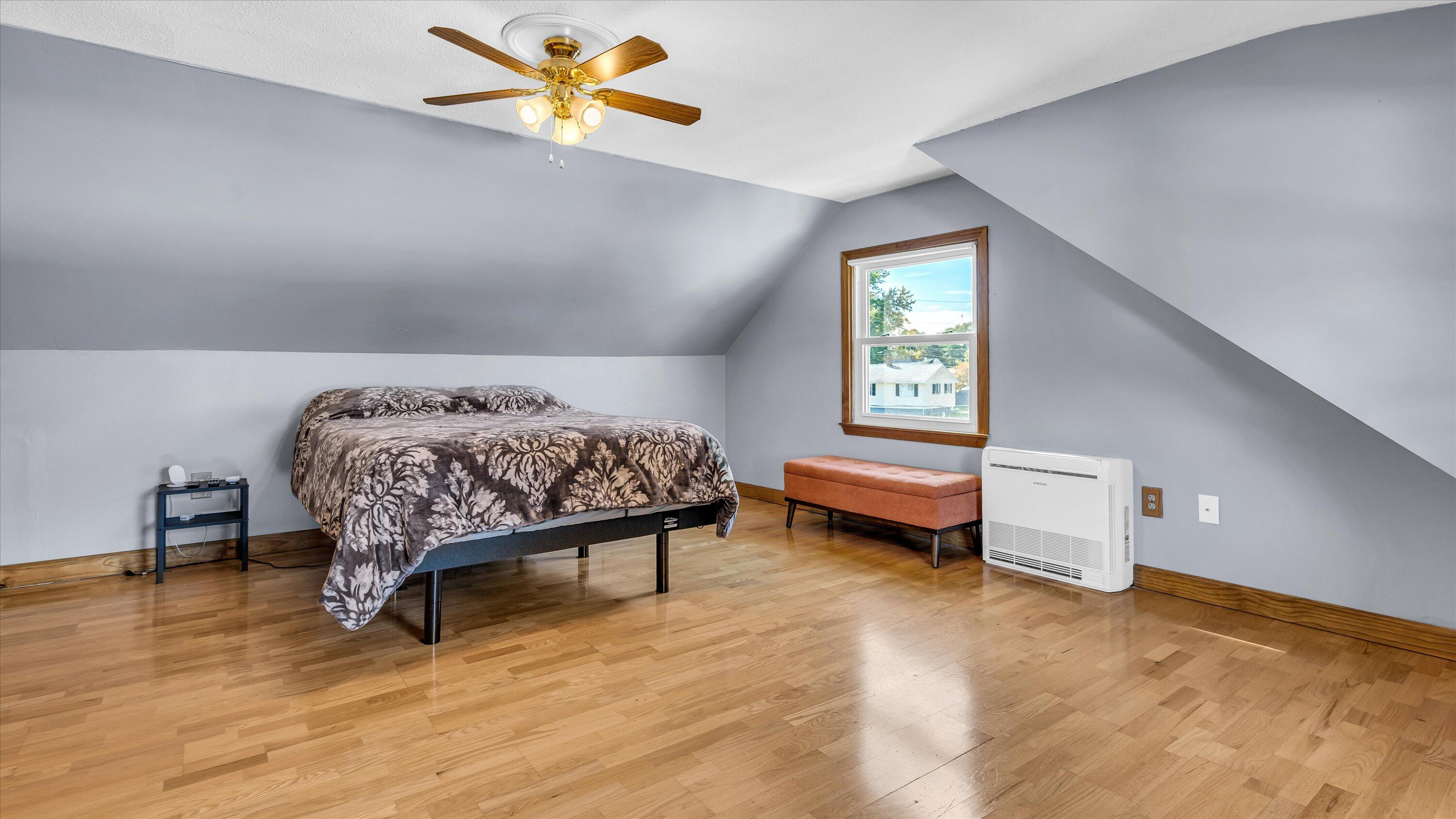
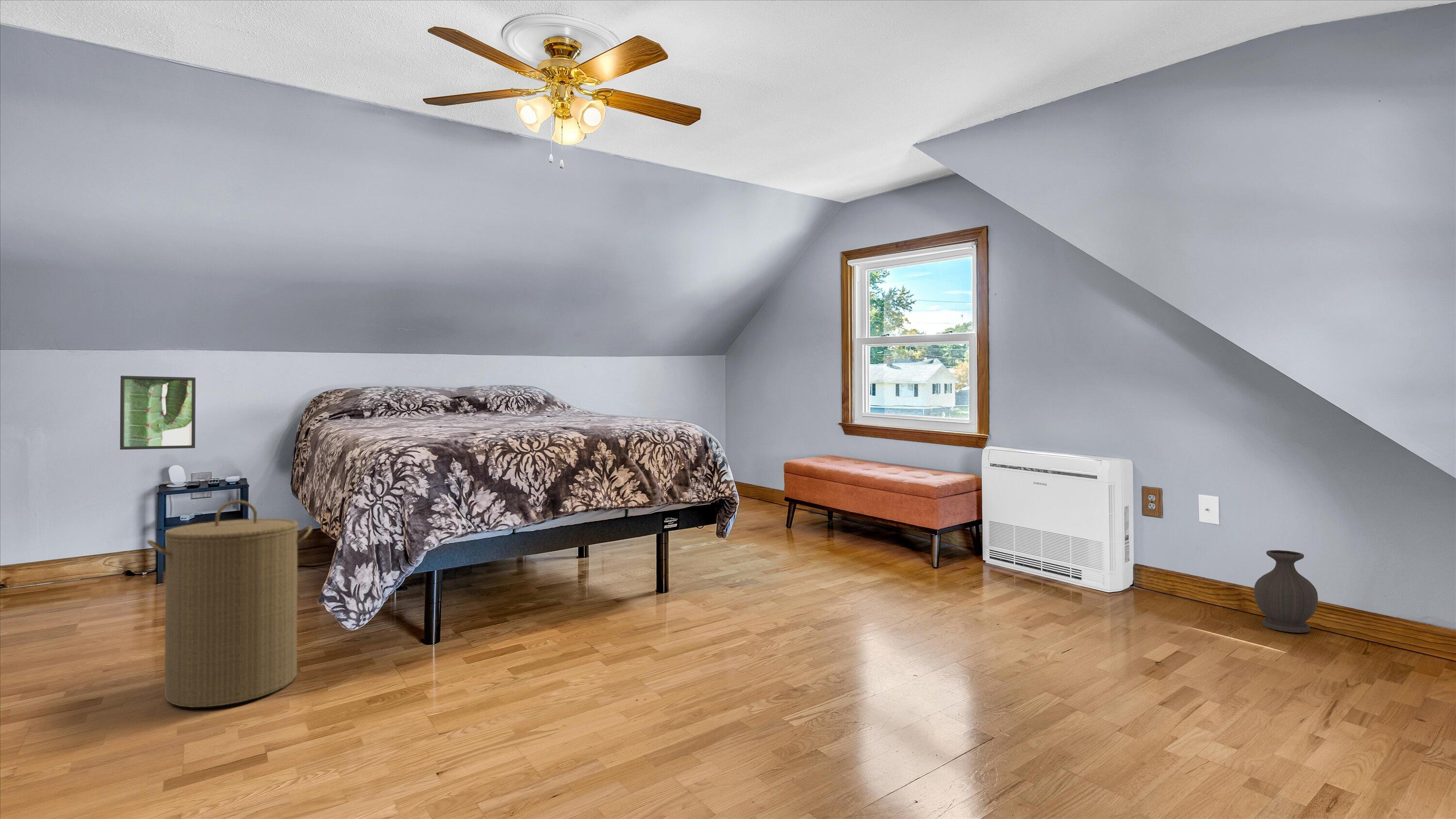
+ vase [1254,550,1319,633]
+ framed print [119,375,196,450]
+ laundry hamper [146,500,313,708]
